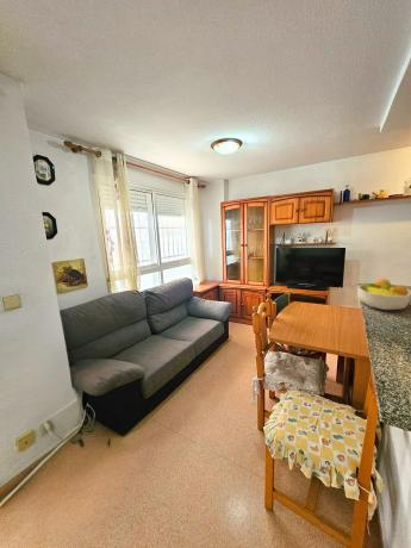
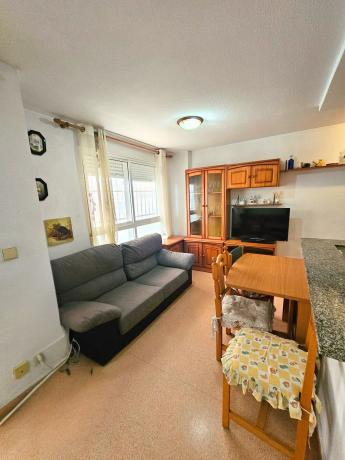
- fruit bowl [356,278,411,311]
